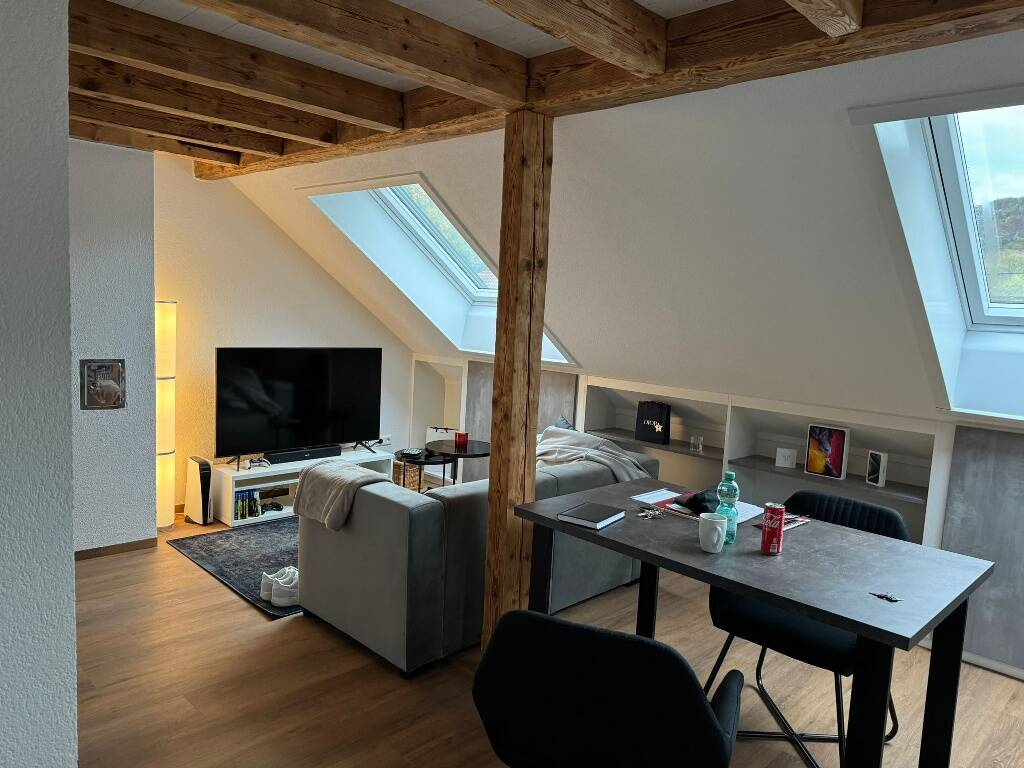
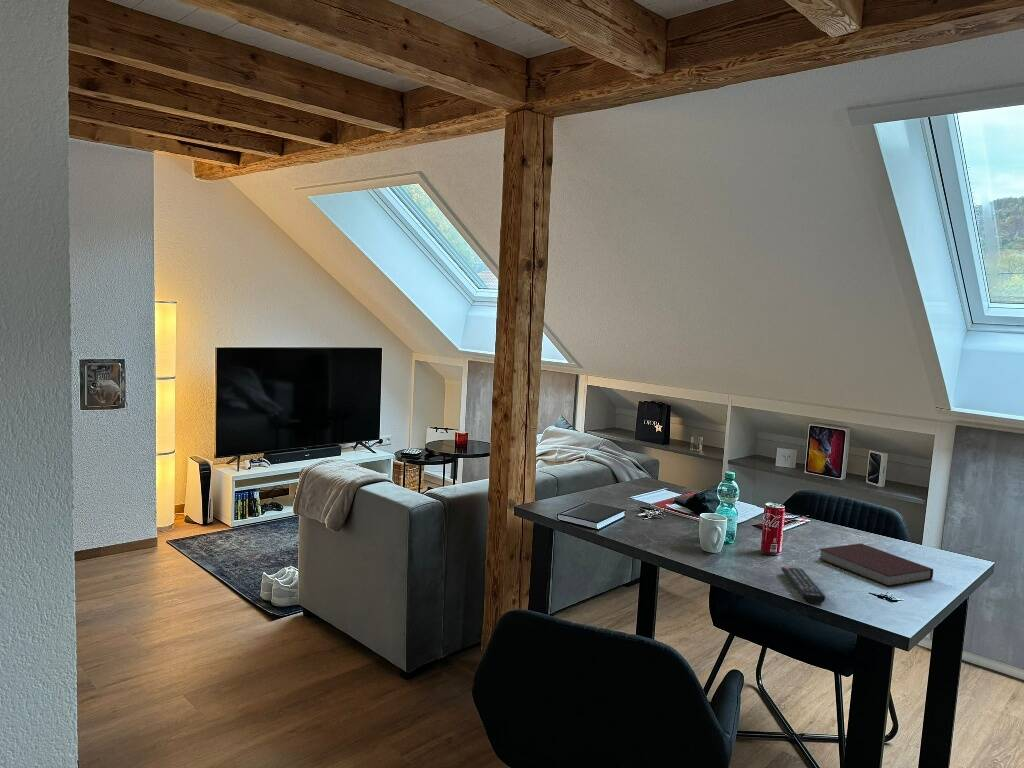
+ notebook [817,543,934,588]
+ remote control [780,566,826,605]
